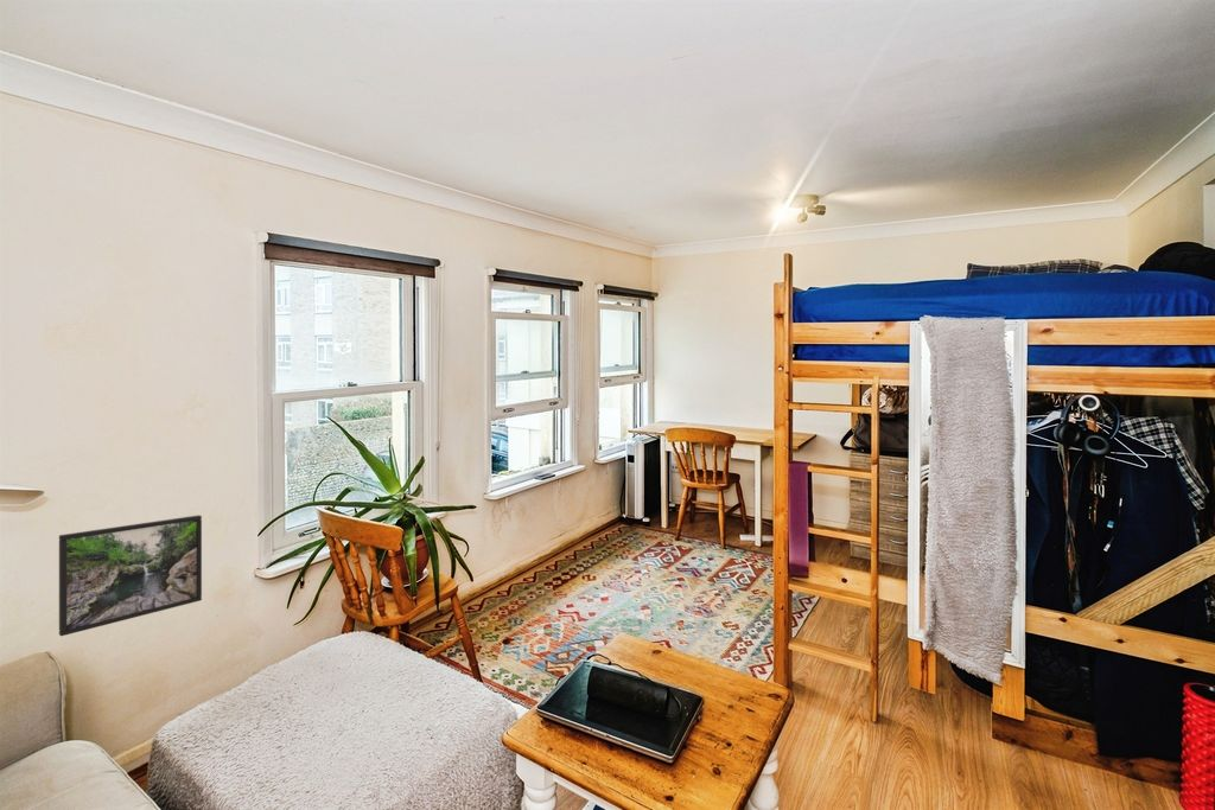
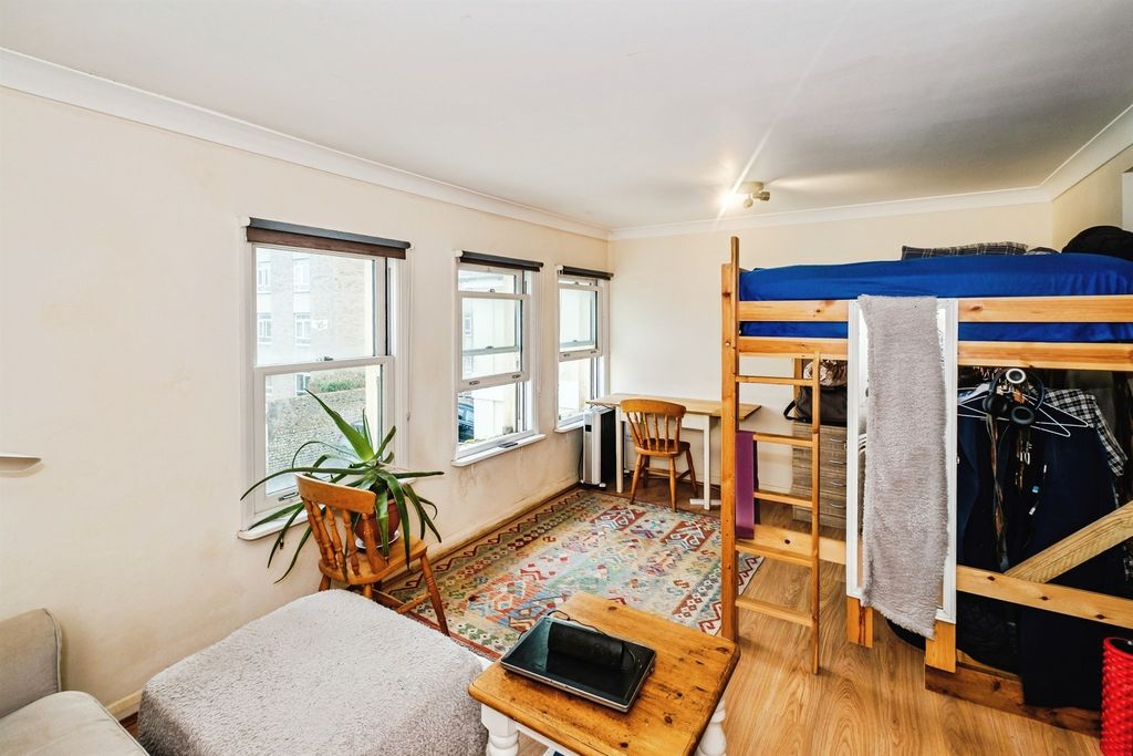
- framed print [58,514,203,637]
